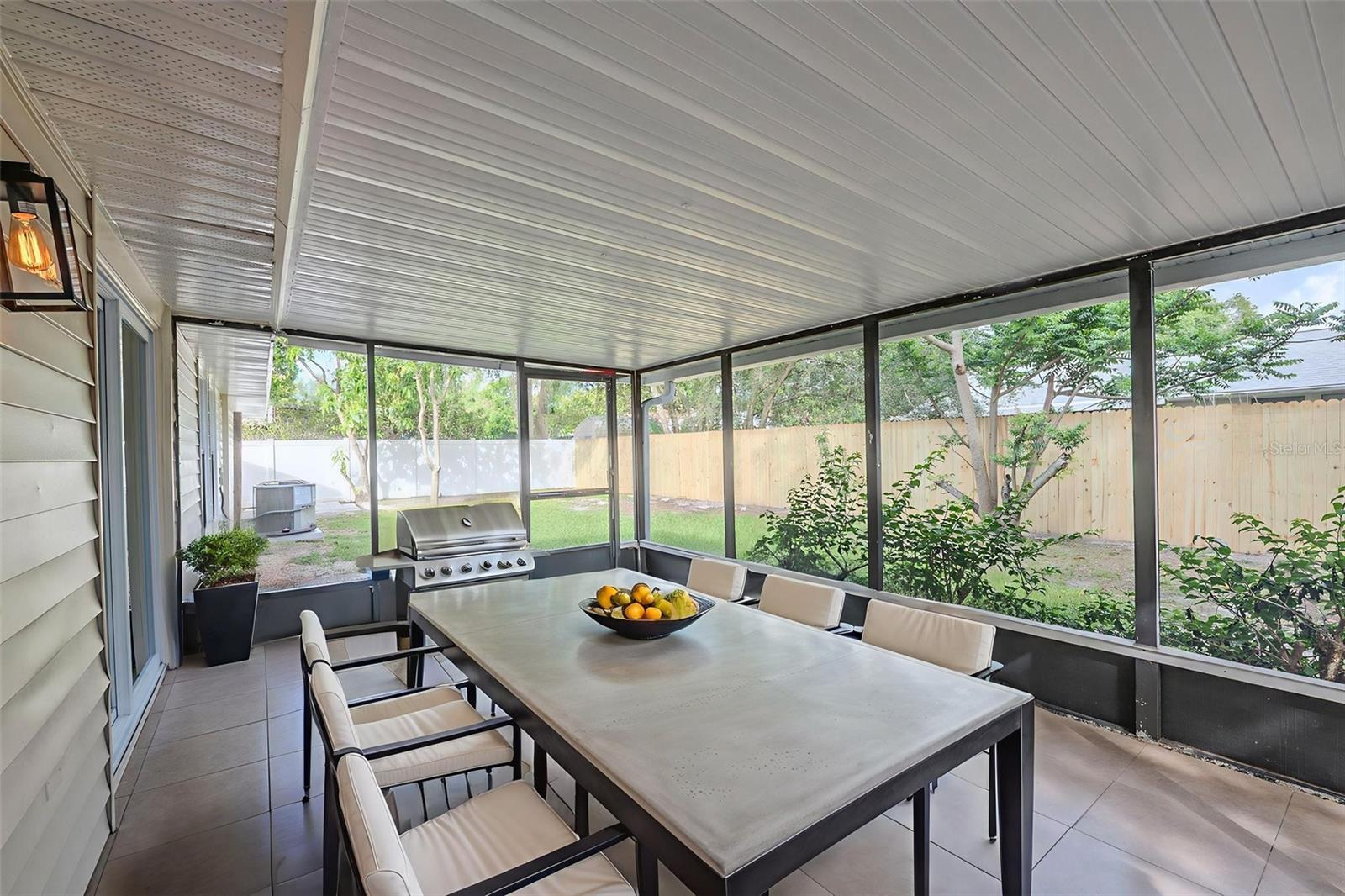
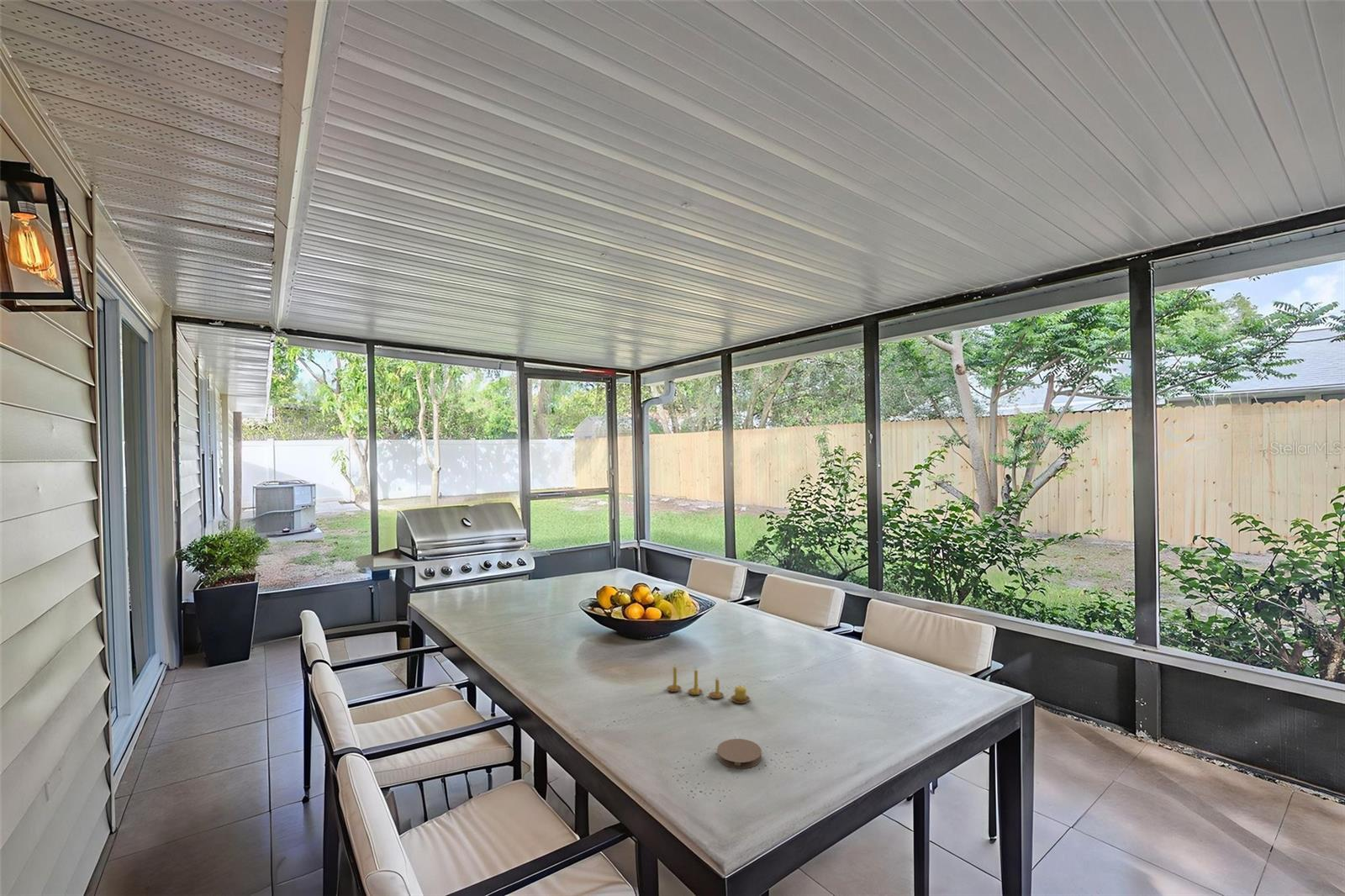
+ candle [666,663,751,704]
+ coaster [716,738,762,769]
